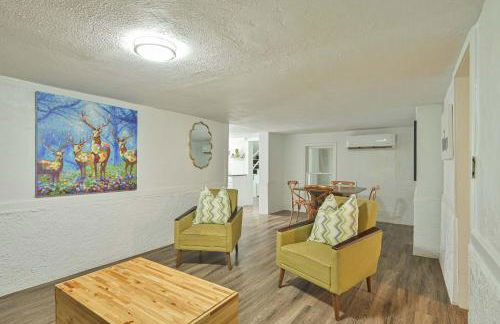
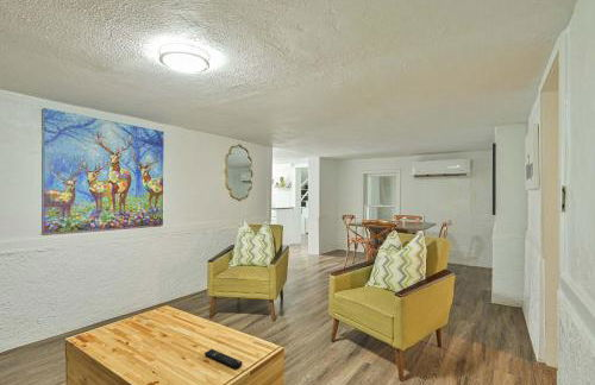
+ remote control [203,348,244,370]
